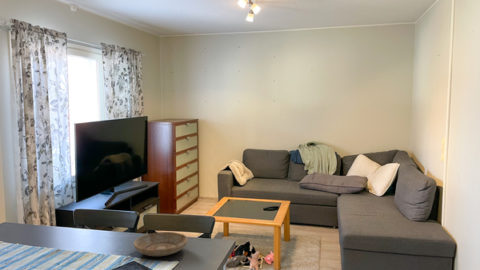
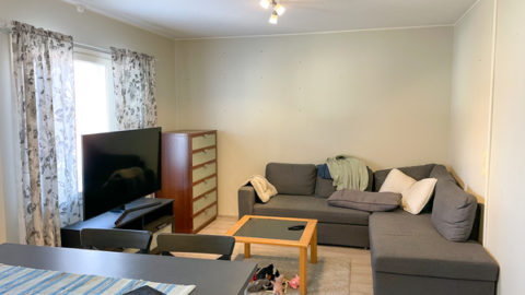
- ceramic bowl [133,231,189,257]
